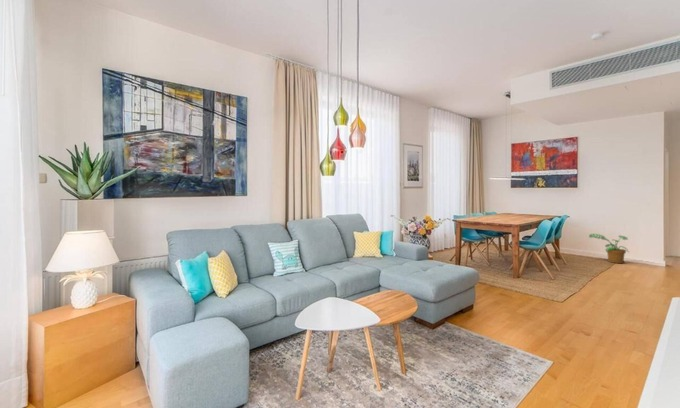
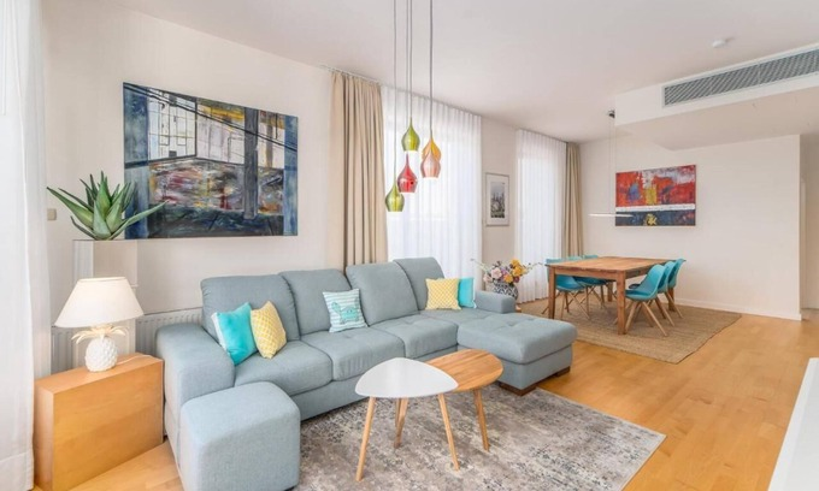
- potted plant [588,233,630,264]
